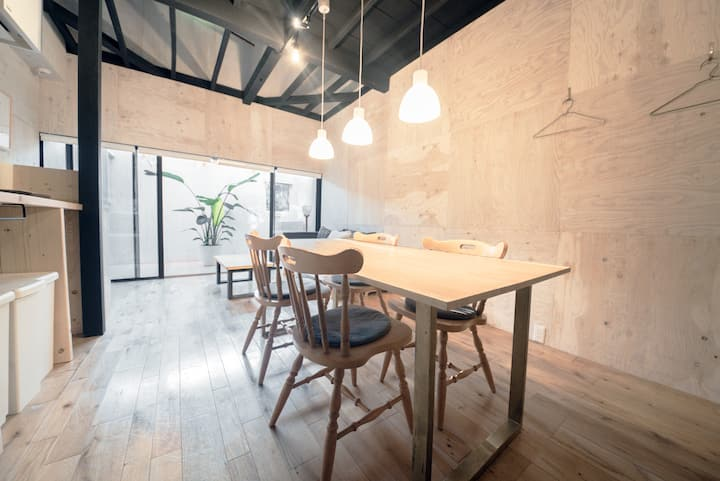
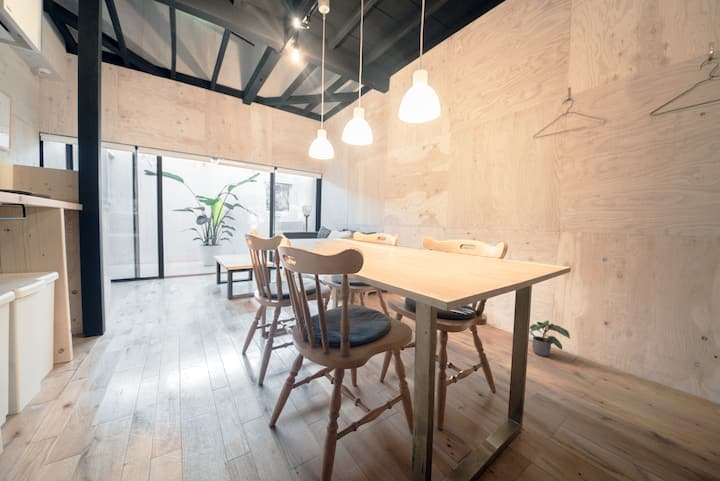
+ potted plant [528,320,571,357]
